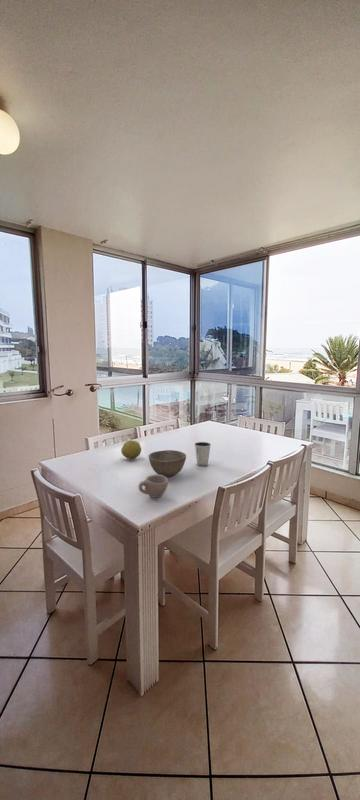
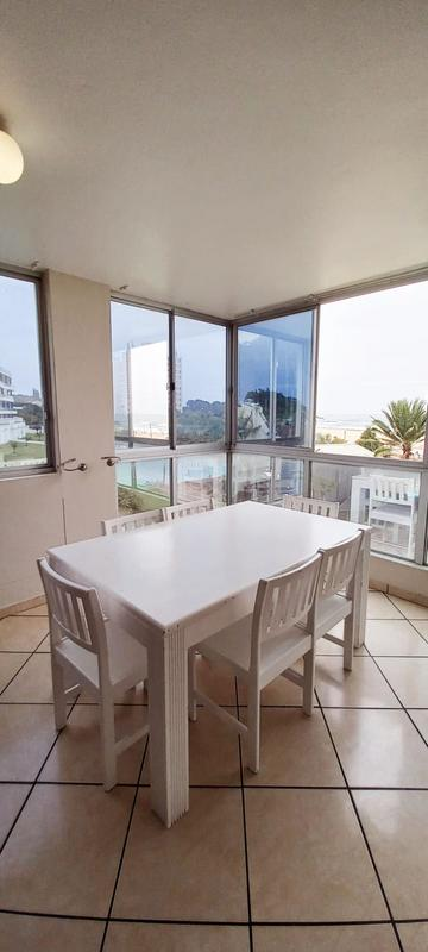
- dixie cup [194,441,212,467]
- fruit [120,439,142,460]
- cup [138,474,169,499]
- bowl [148,449,187,478]
